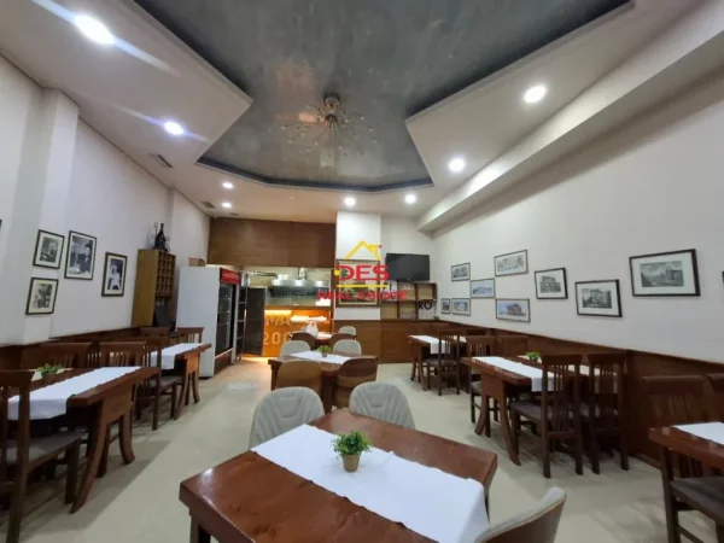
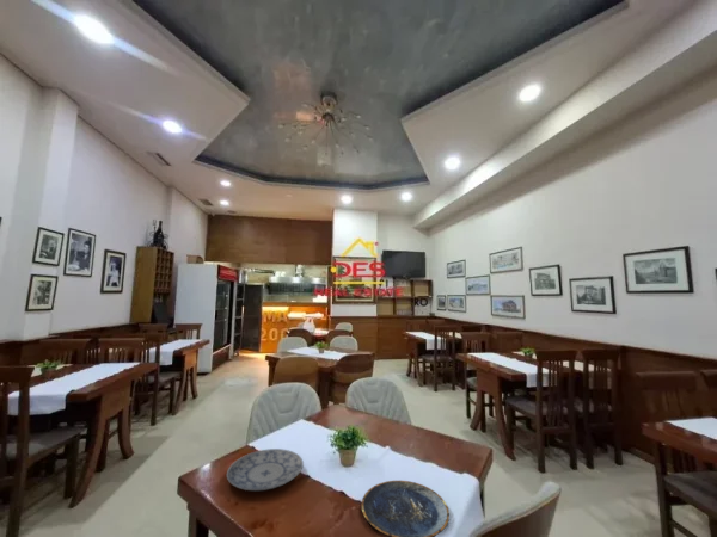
+ plate [226,448,305,492]
+ plate [361,480,451,537]
